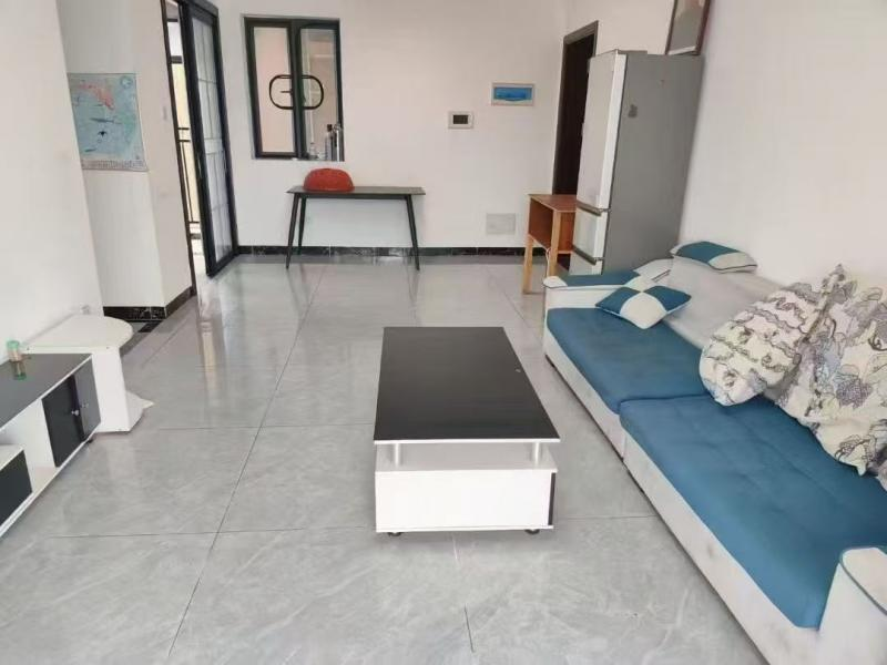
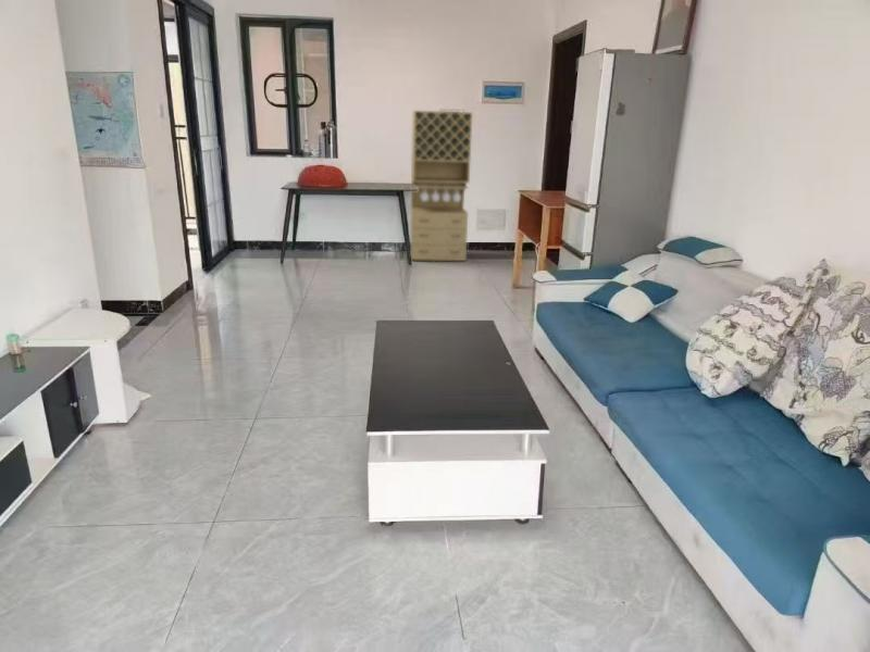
+ cabinet [409,110,474,262]
